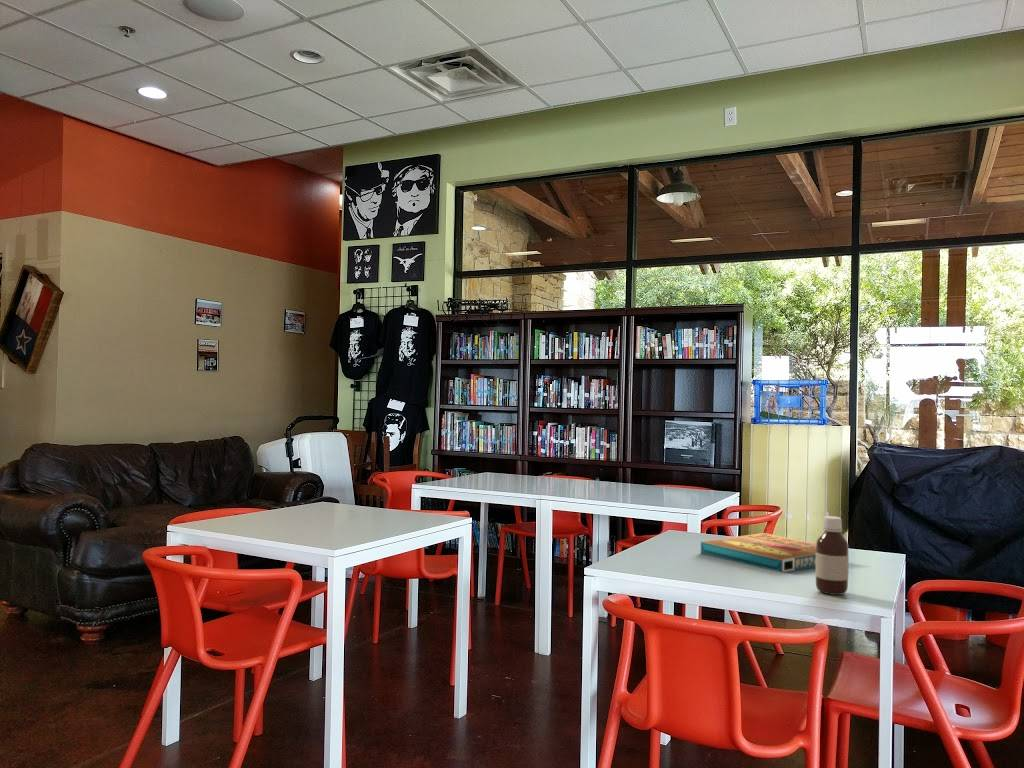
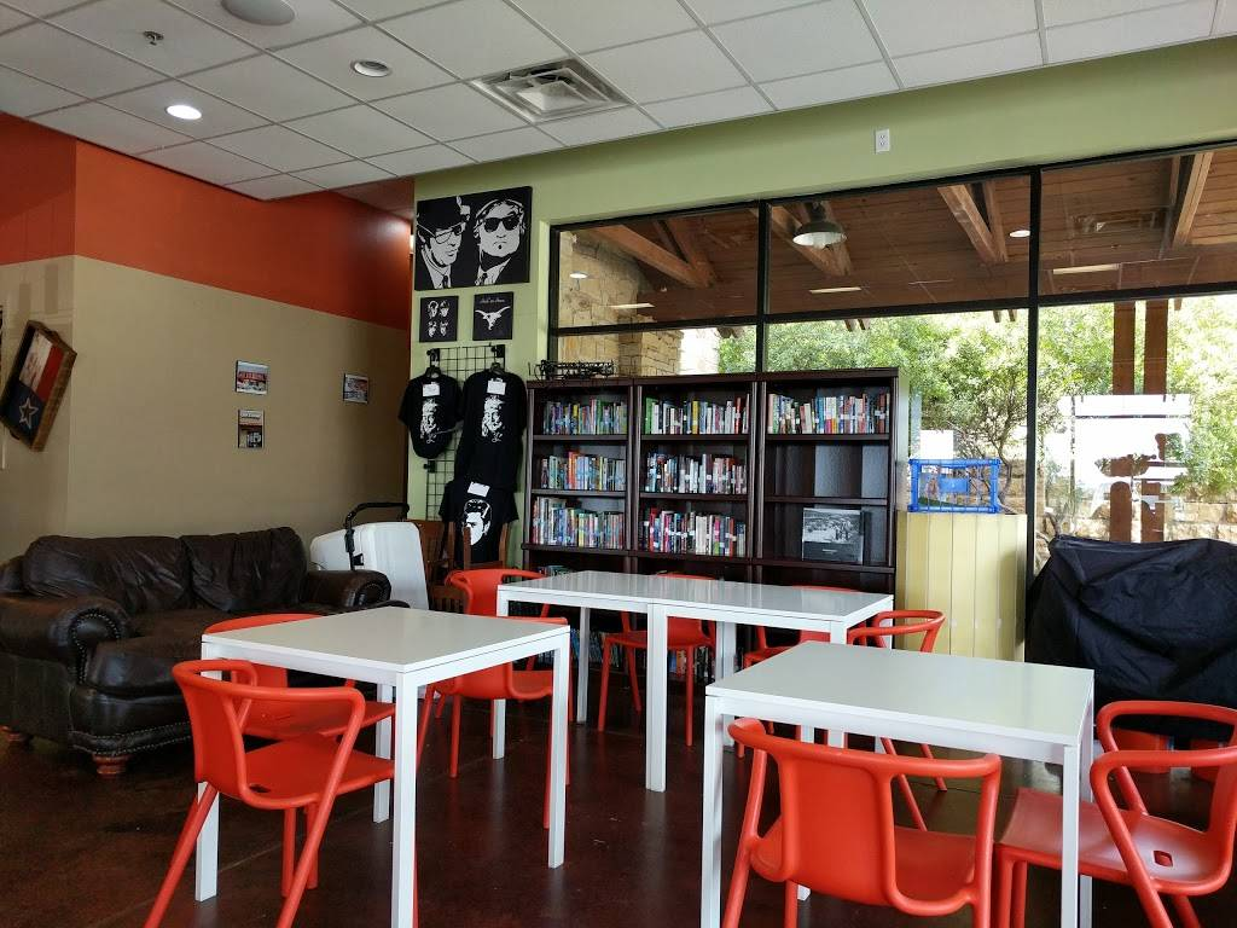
- bottle [815,515,850,596]
- pizza box [700,532,816,573]
